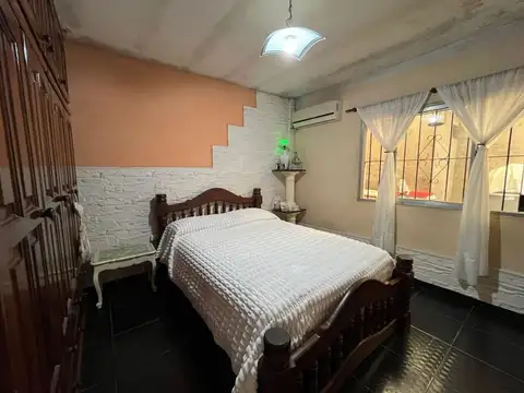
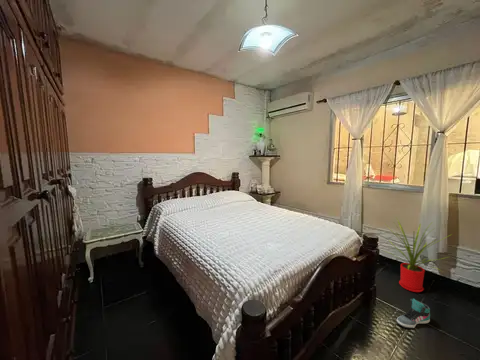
+ house plant [381,218,453,293]
+ sneaker [396,298,431,329]
